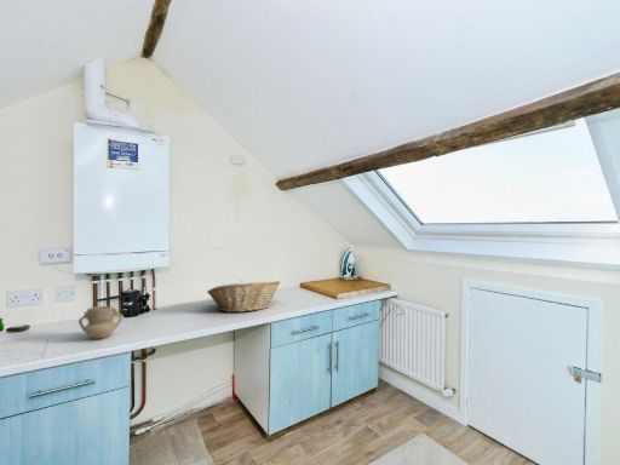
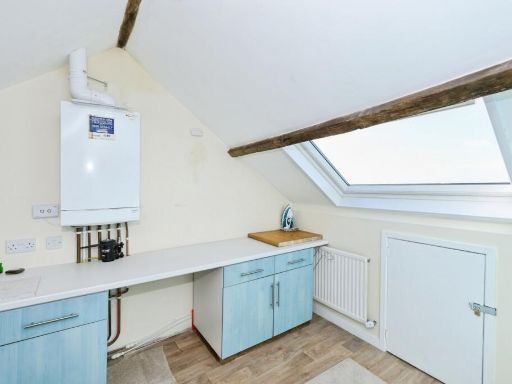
- fruit basket [206,279,282,314]
- mug [78,305,124,340]
